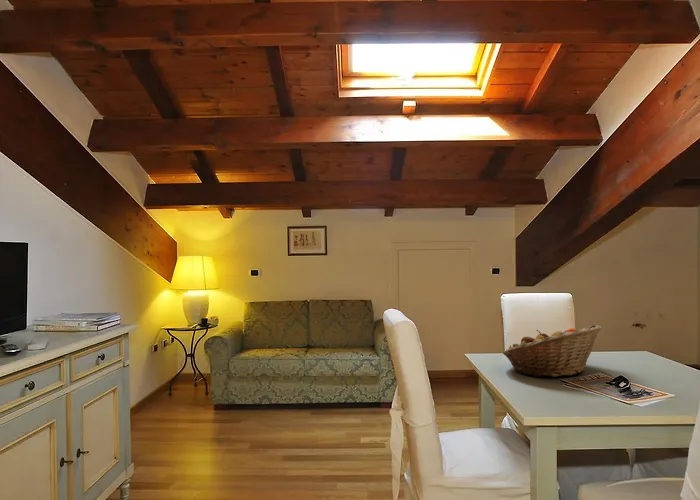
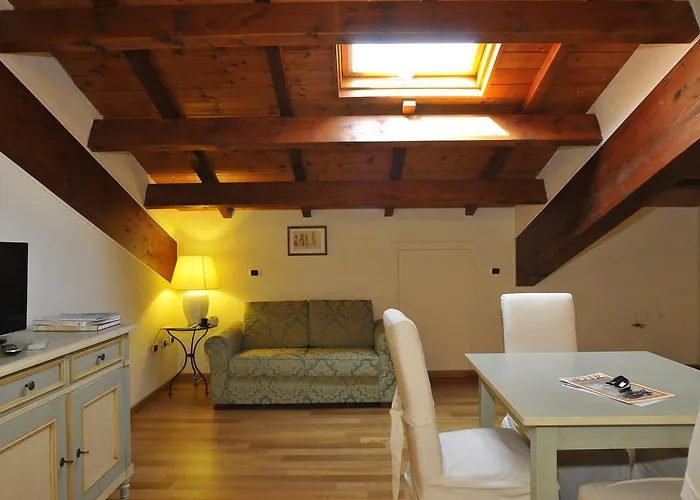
- fruit basket [502,324,602,378]
